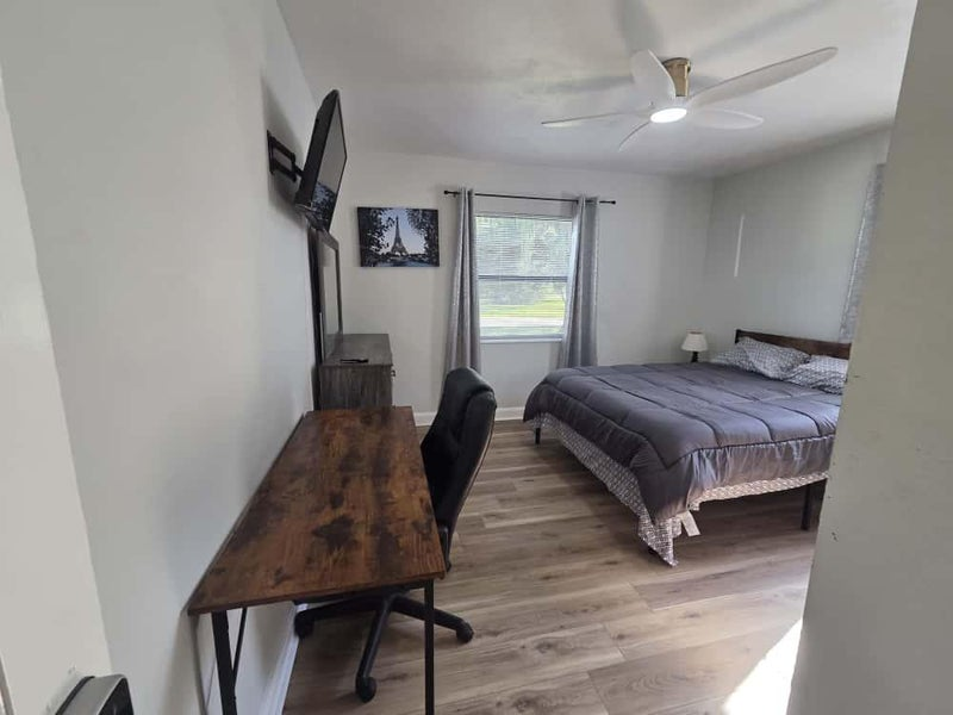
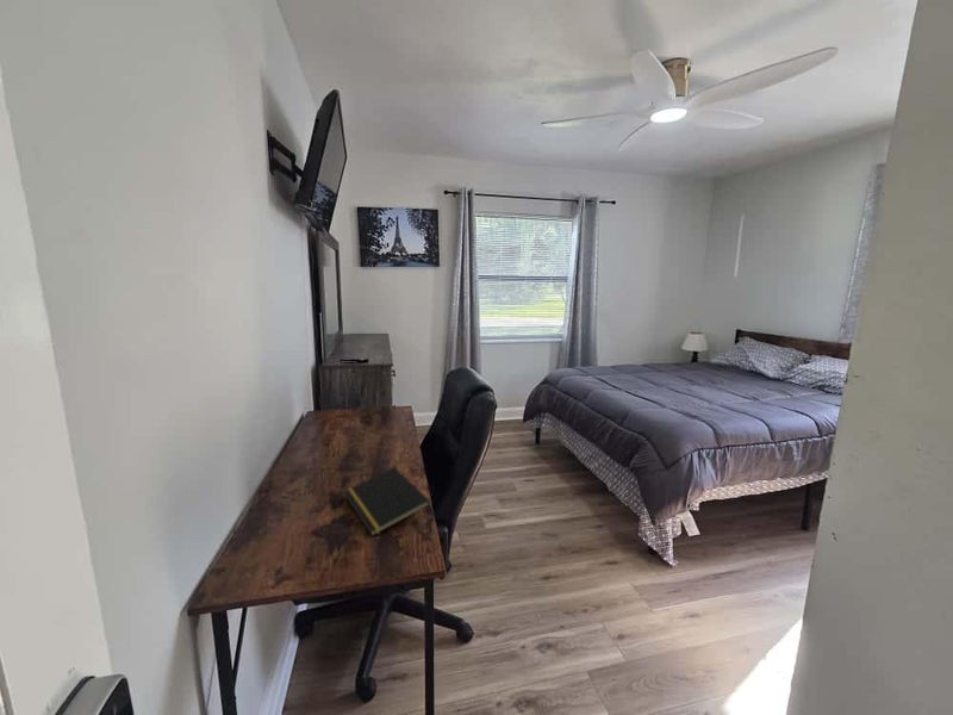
+ notepad [342,466,431,537]
